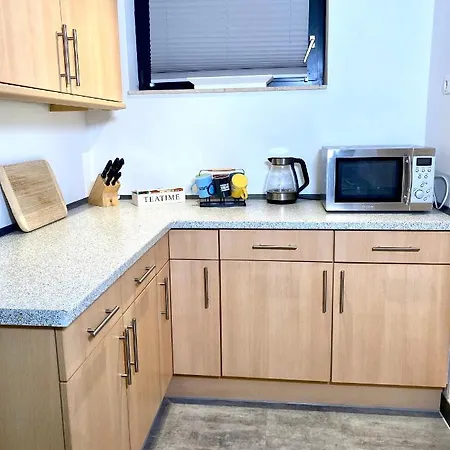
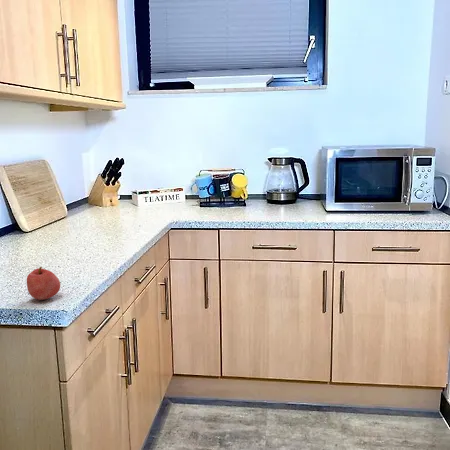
+ apple [26,266,61,301]
